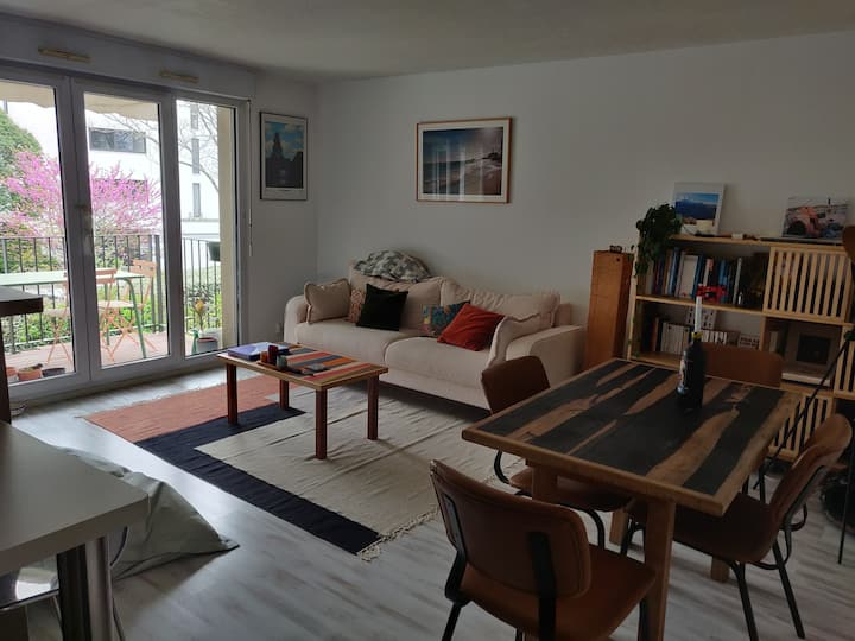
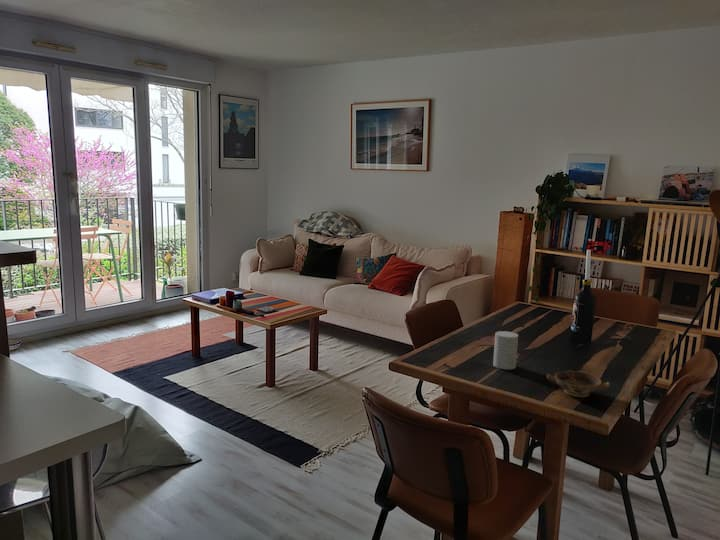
+ bowl [546,370,611,398]
+ cup [492,330,519,370]
